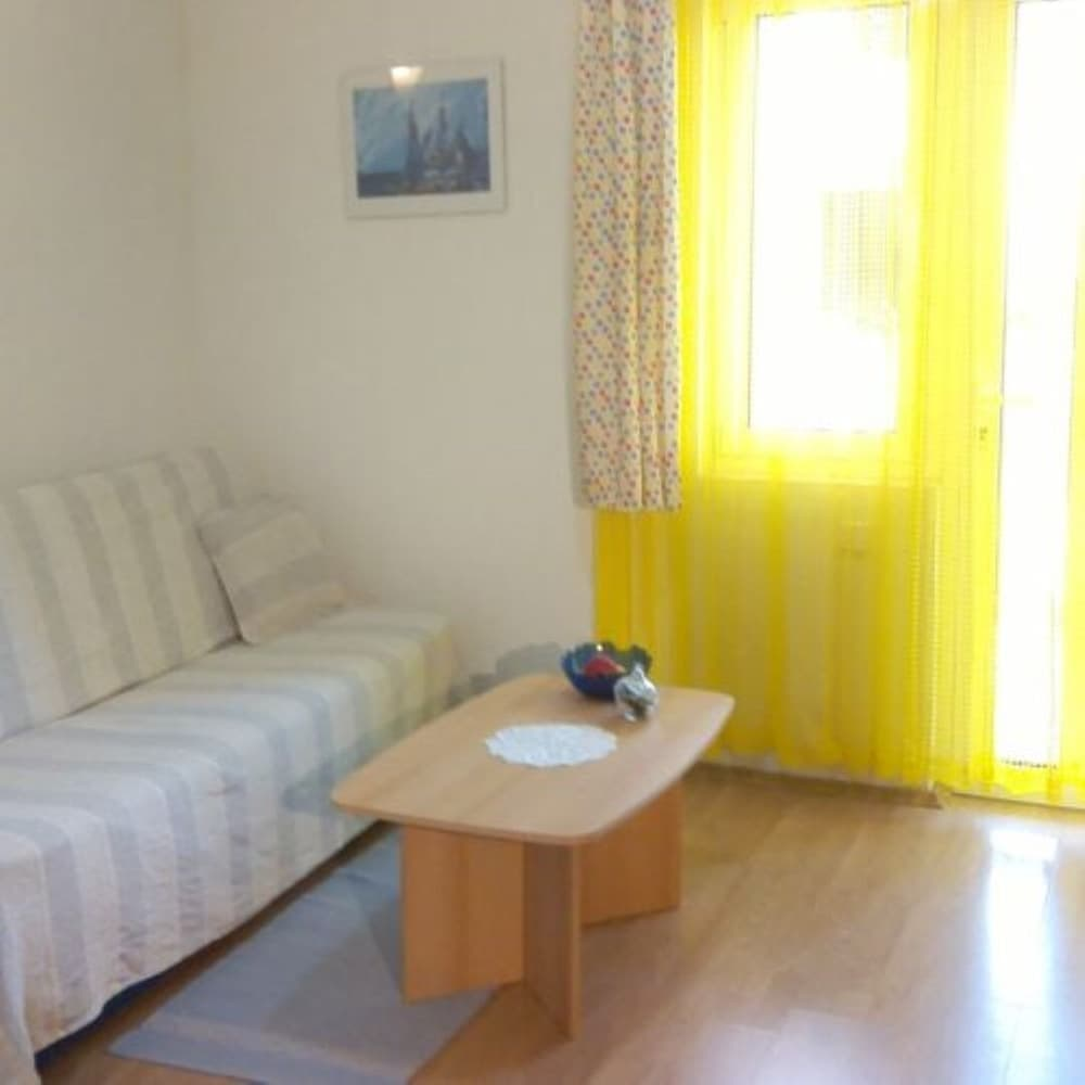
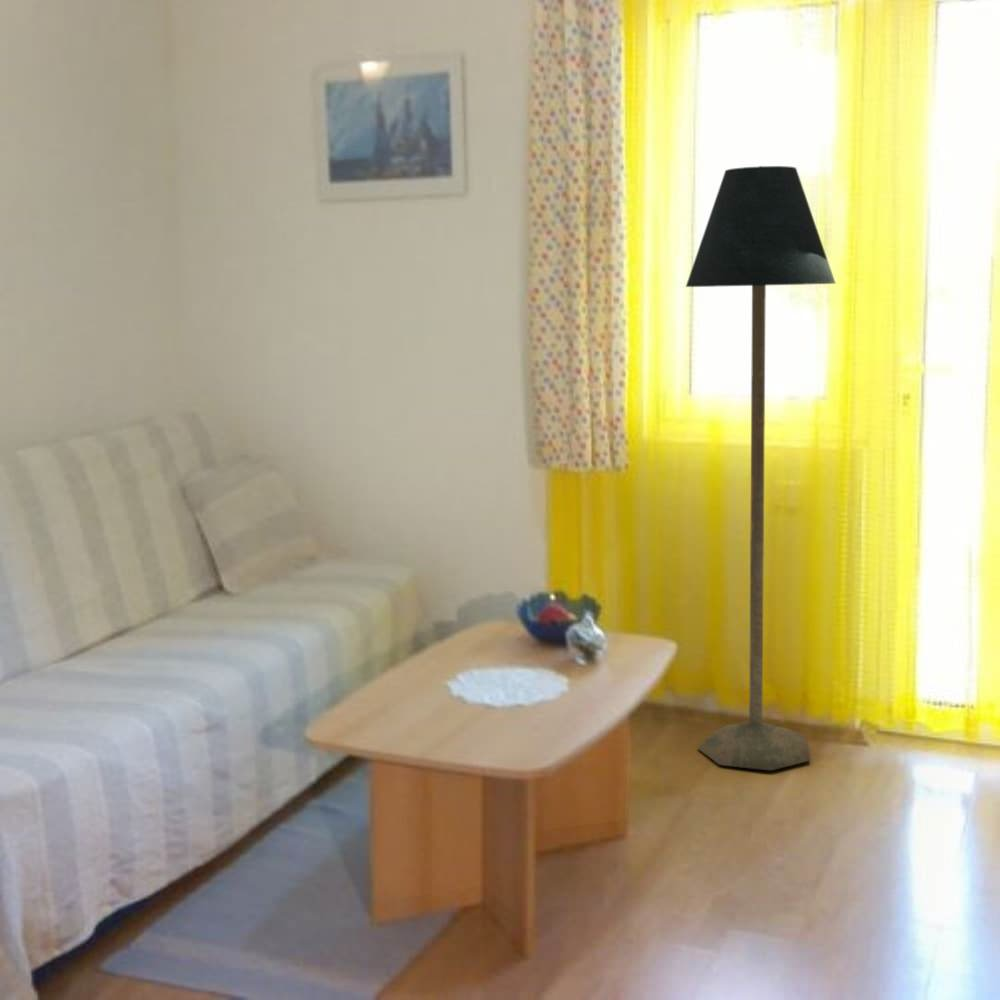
+ floor lamp [685,165,837,772]
